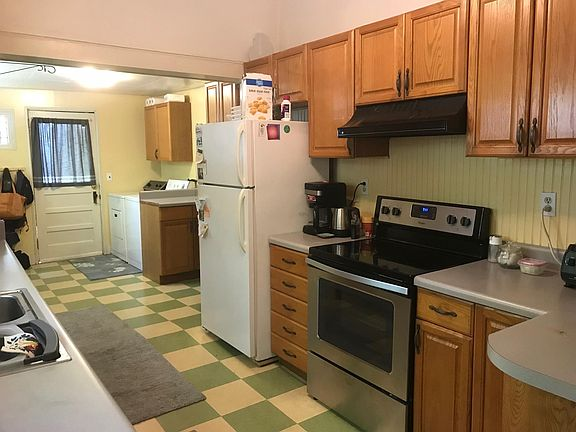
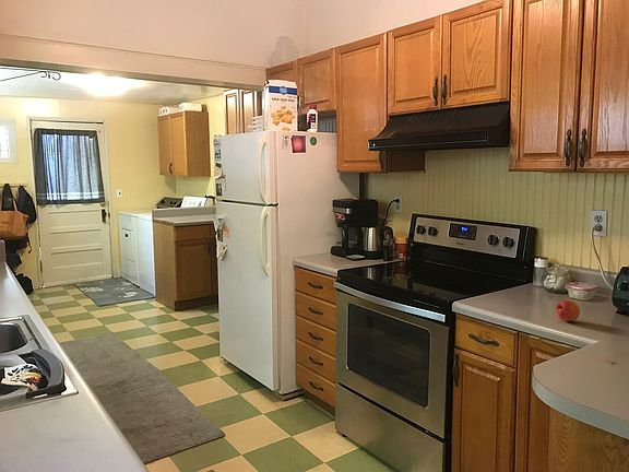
+ fruit [555,298,581,322]
